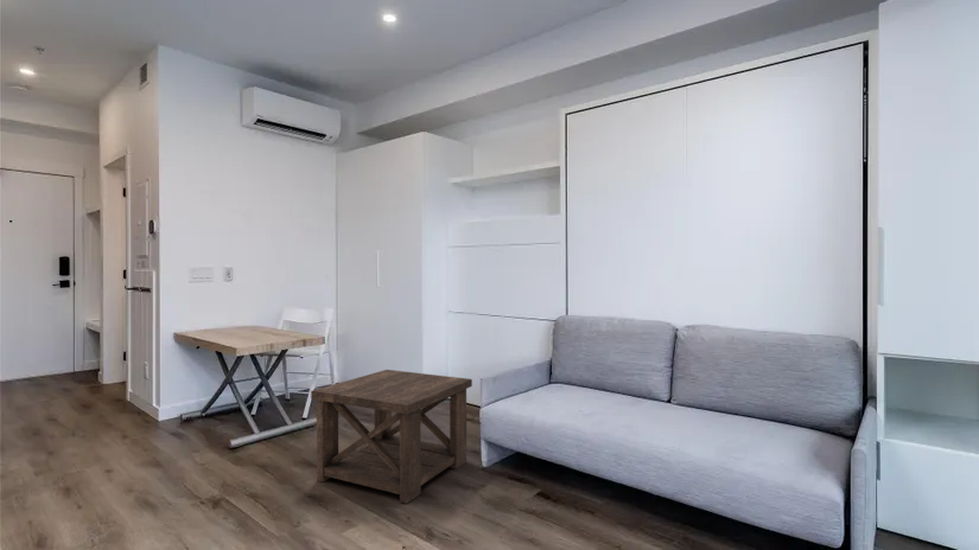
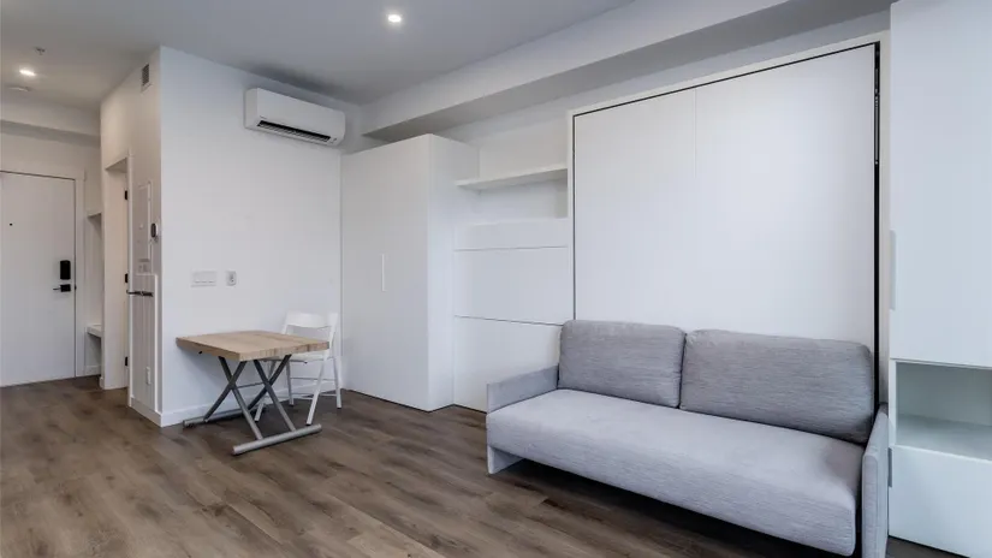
- side table [310,369,473,505]
